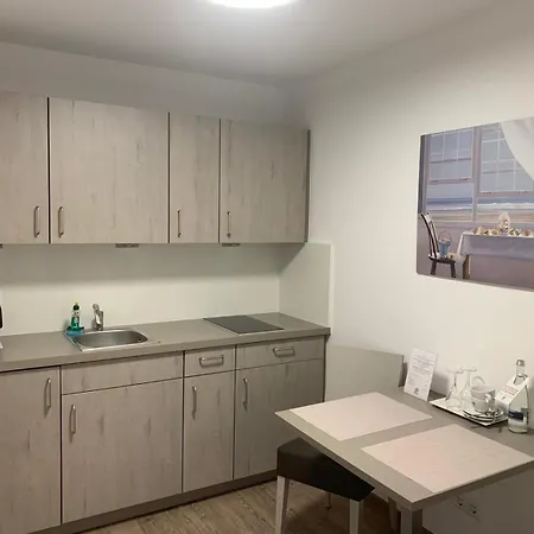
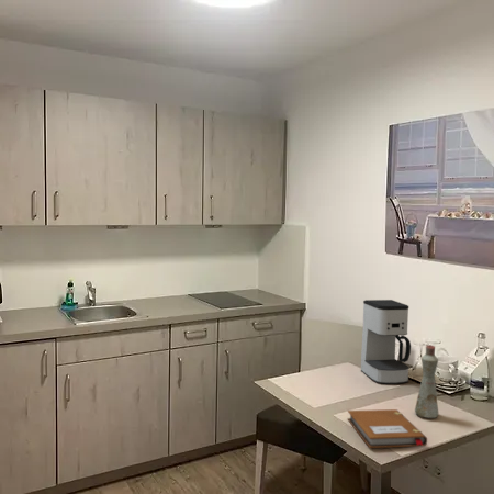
+ notebook [347,408,428,449]
+ bottle [414,344,439,419]
+ coffee maker [360,299,412,385]
